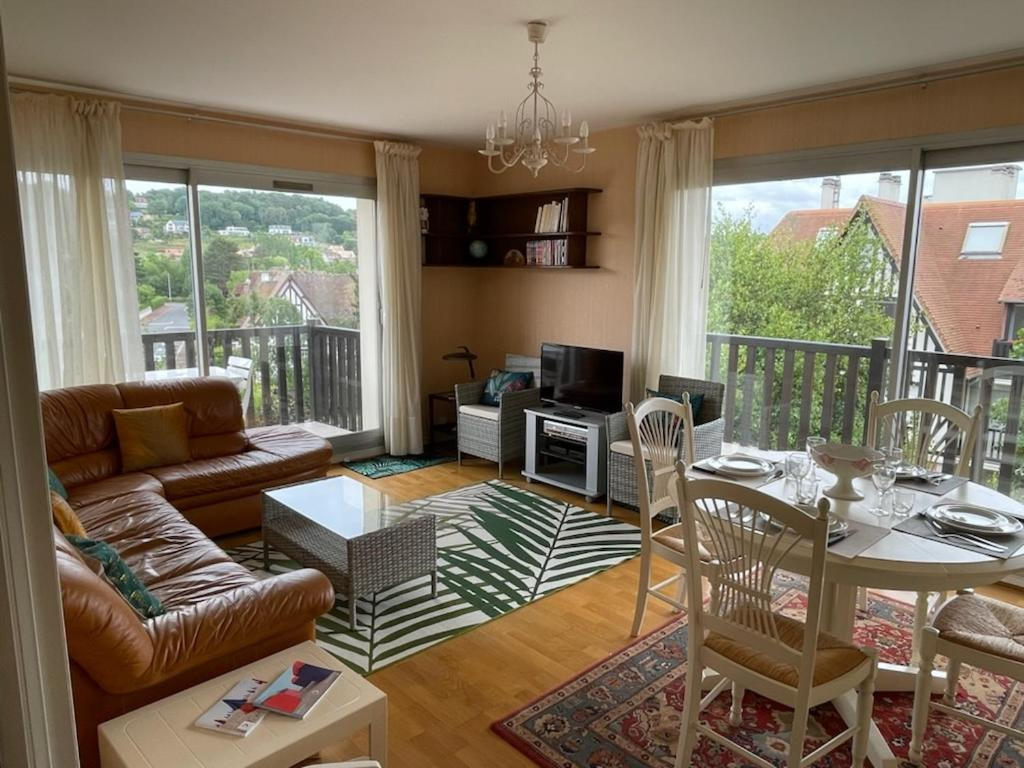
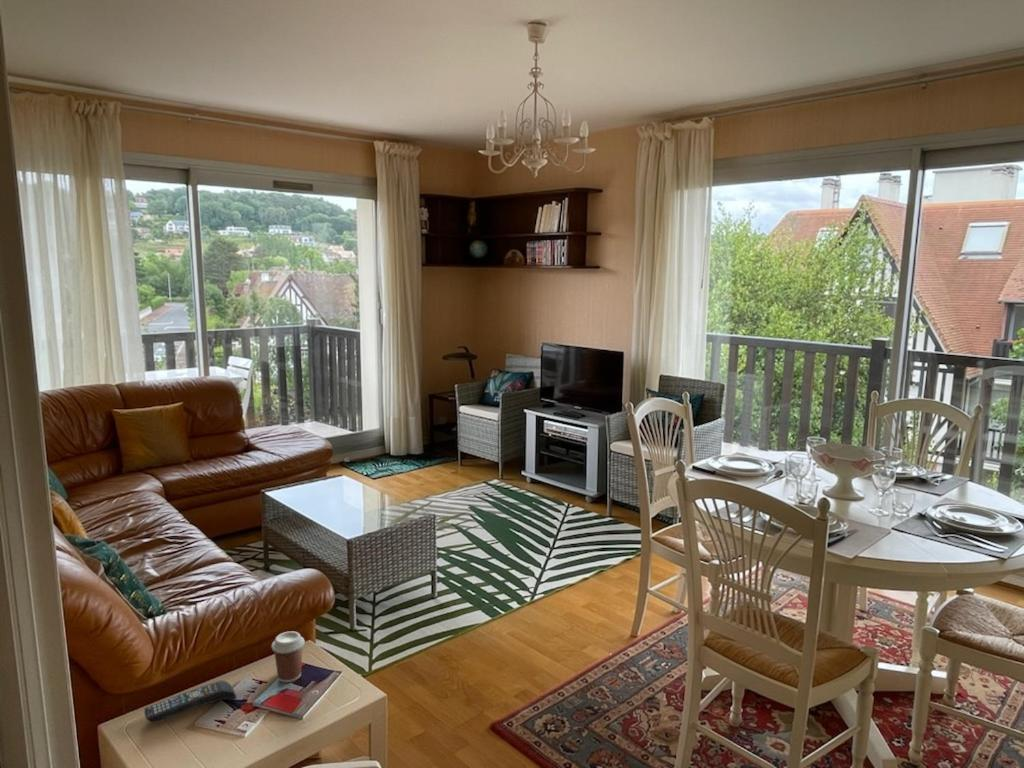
+ coffee cup [270,630,306,683]
+ remote control [143,680,237,724]
